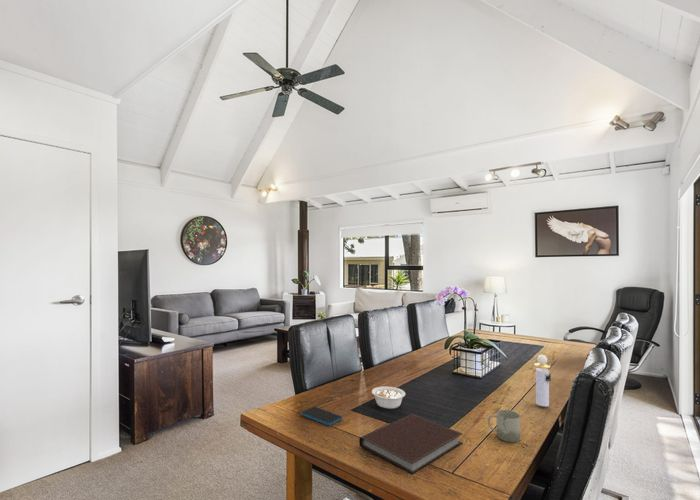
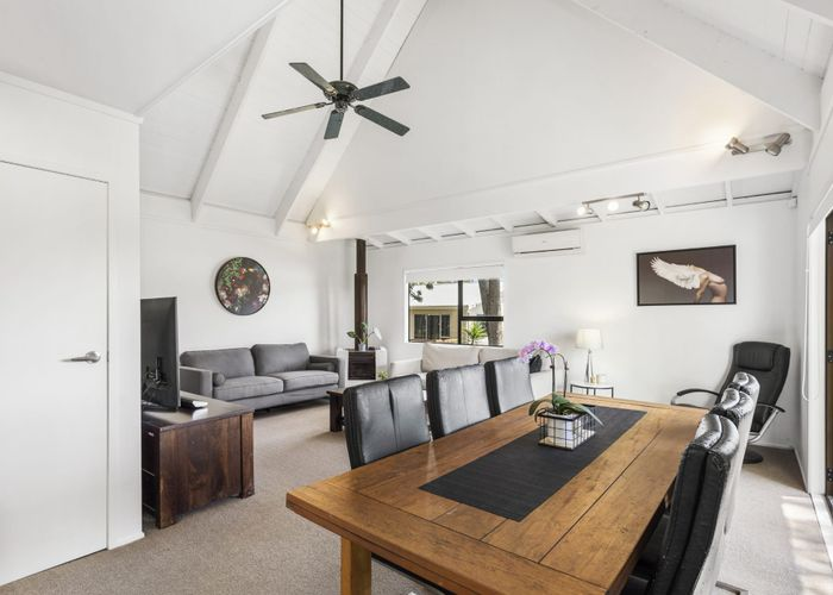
- notebook [358,413,464,476]
- smartphone [301,406,343,426]
- legume [371,385,406,410]
- perfume bottle [533,354,552,407]
- cup [486,409,521,443]
